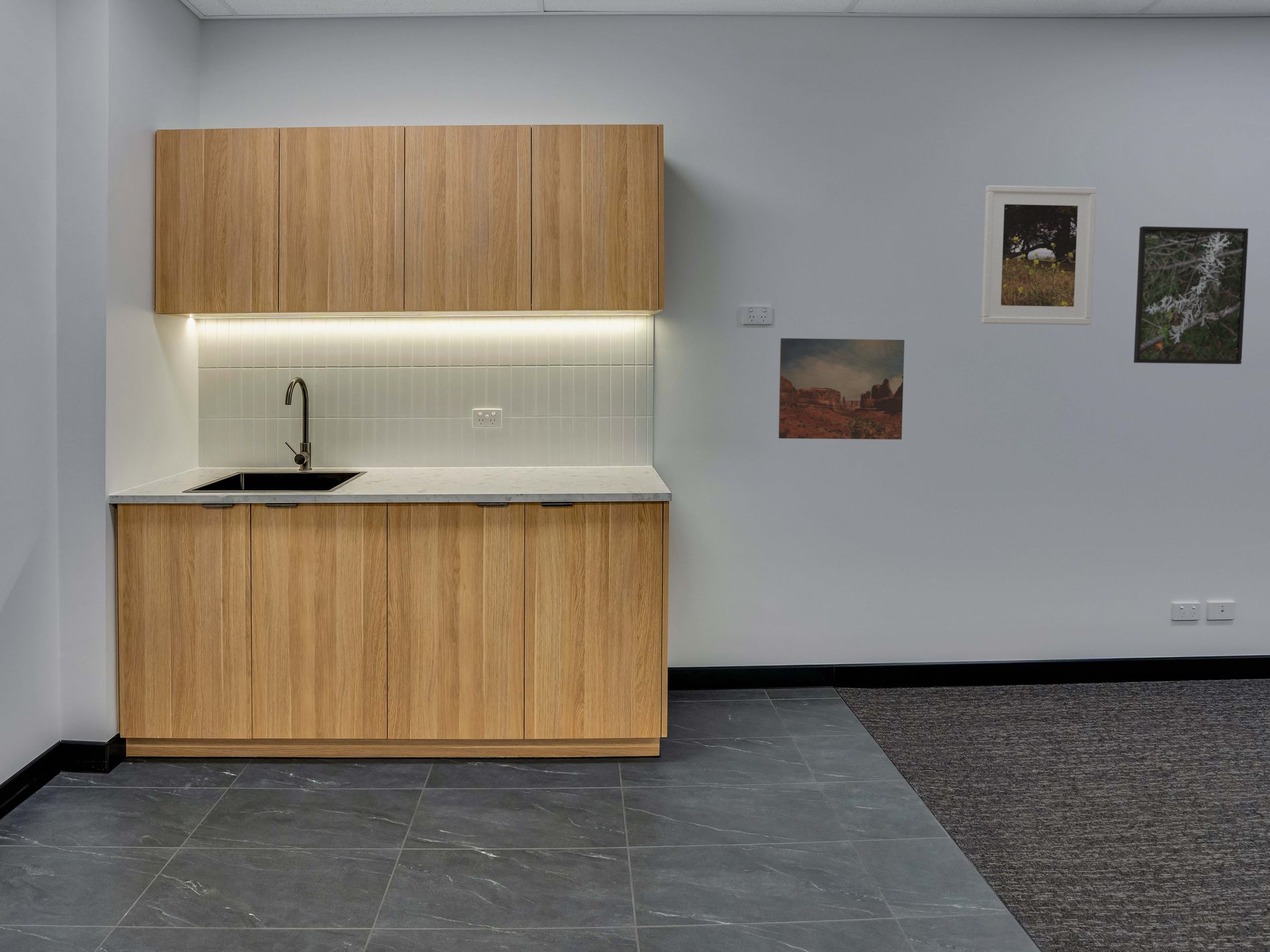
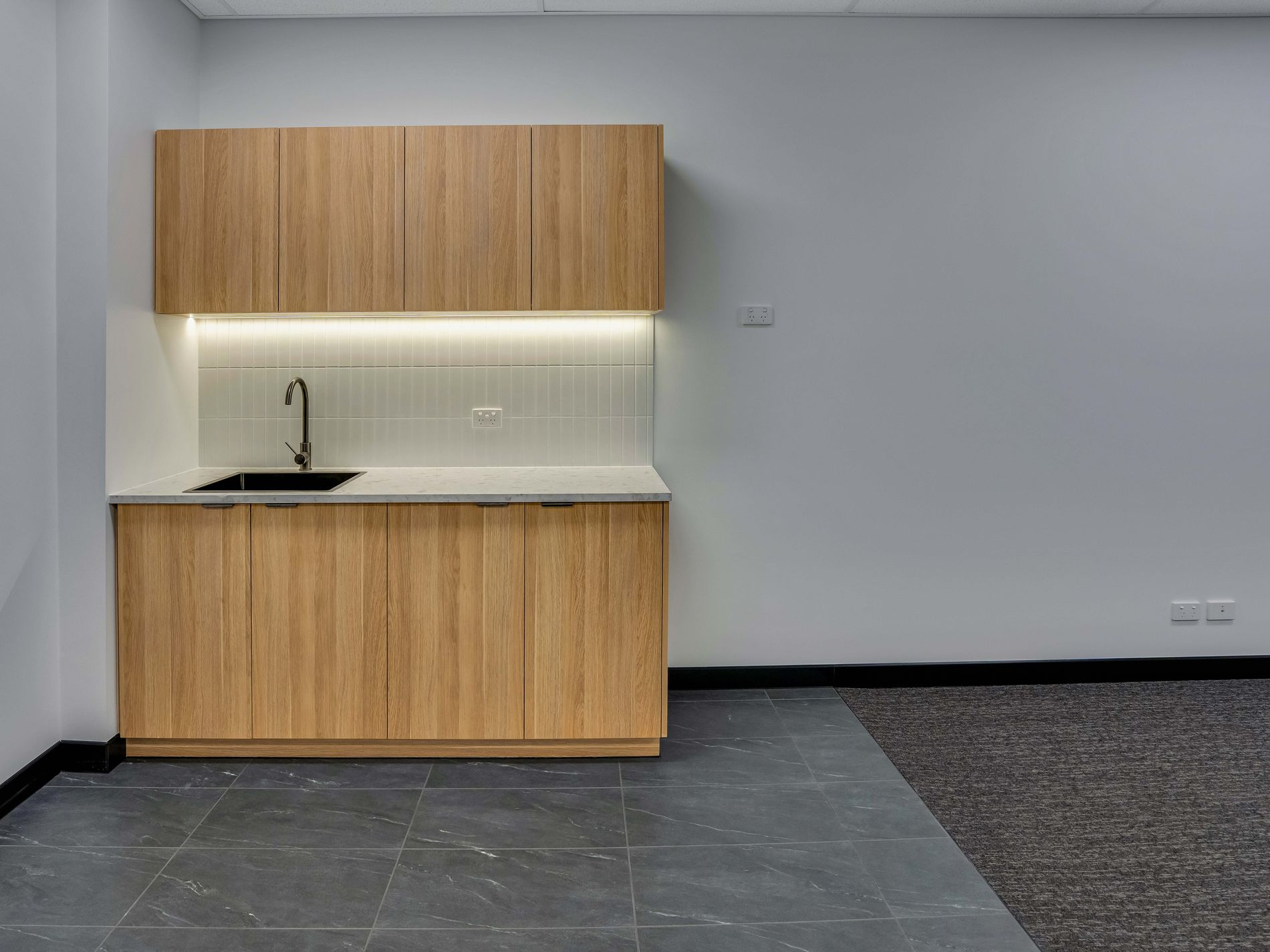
- wall art [778,337,905,440]
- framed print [1133,226,1249,365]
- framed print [981,184,1097,326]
